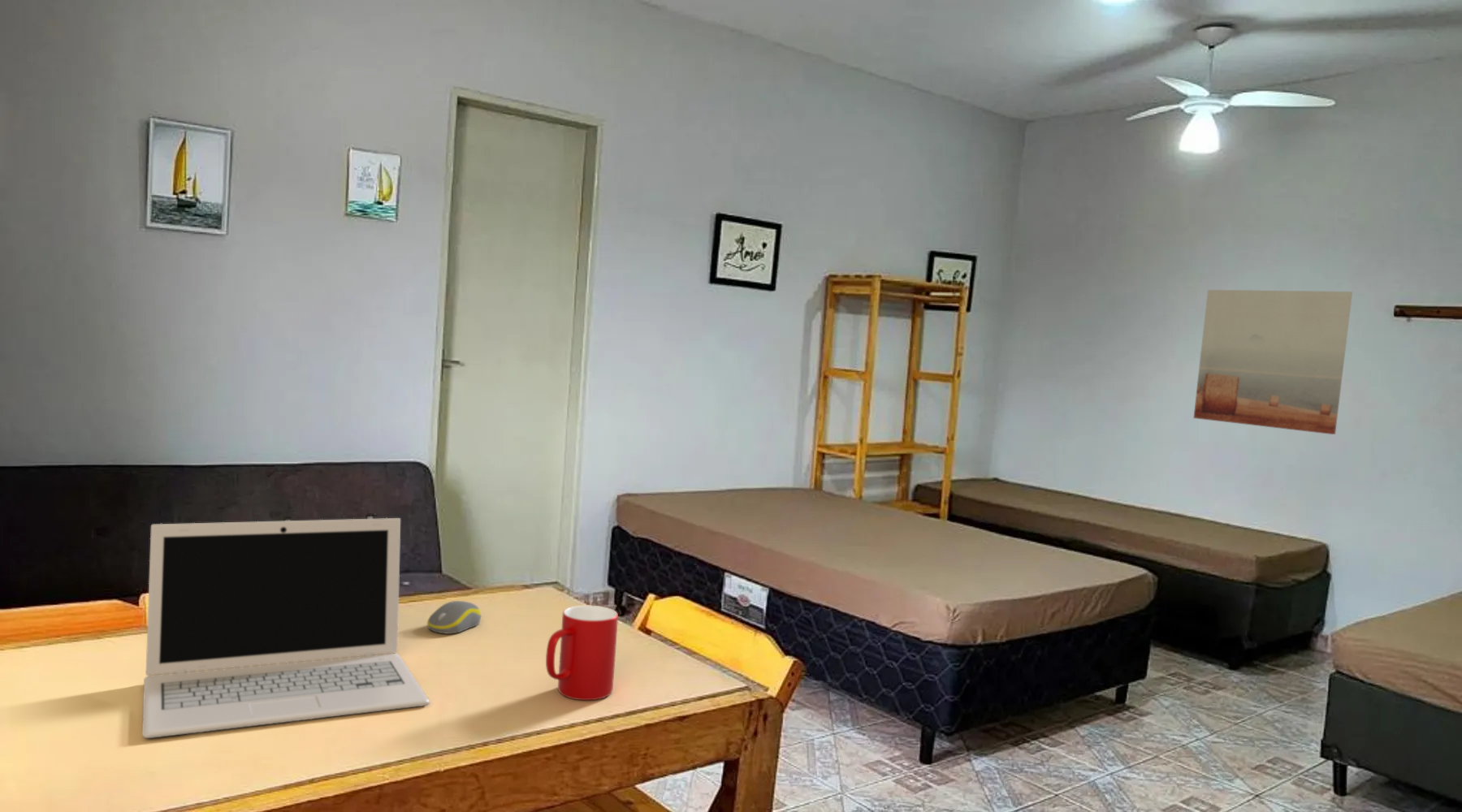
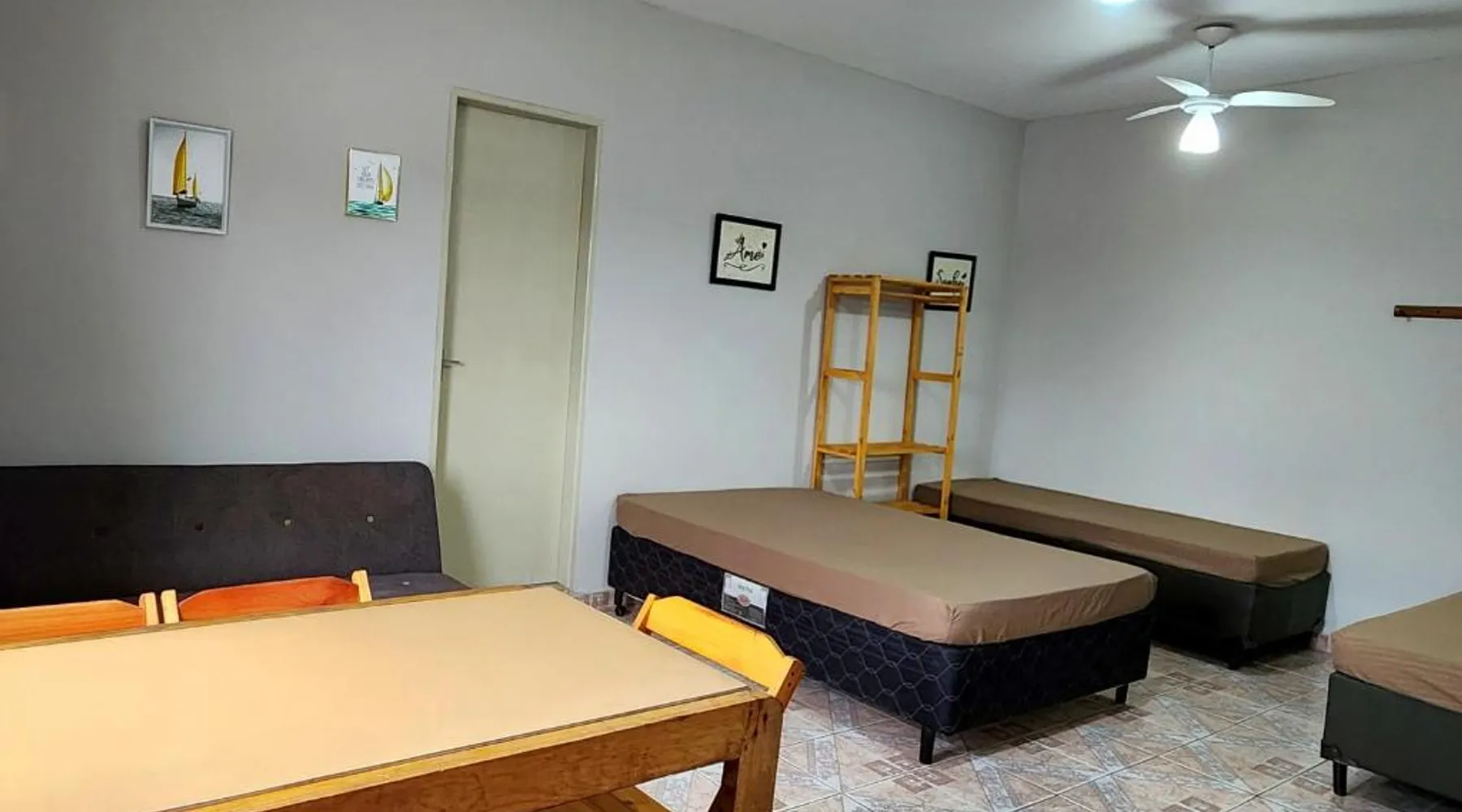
- wall art [1192,289,1353,435]
- computer mouse [426,600,482,635]
- cup [545,605,619,701]
- laptop [141,517,430,739]
